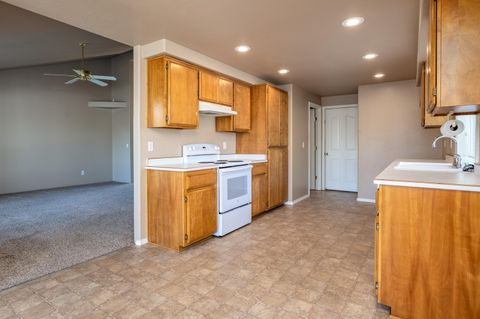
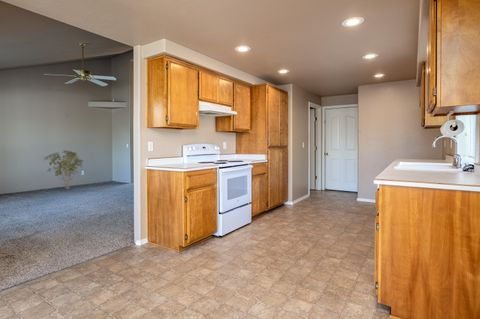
+ shrub [43,149,84,190]
